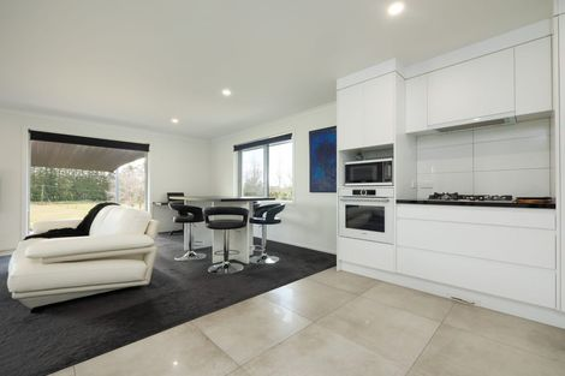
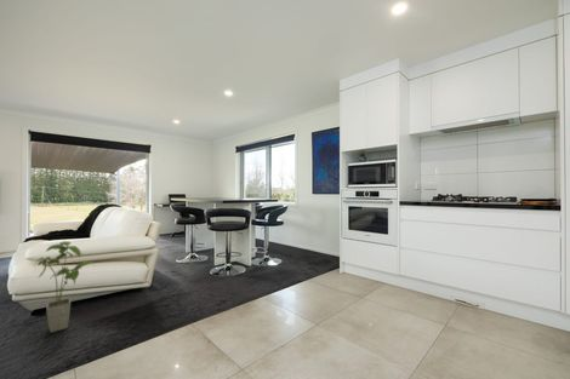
+ house plant [34,240,93,334]
